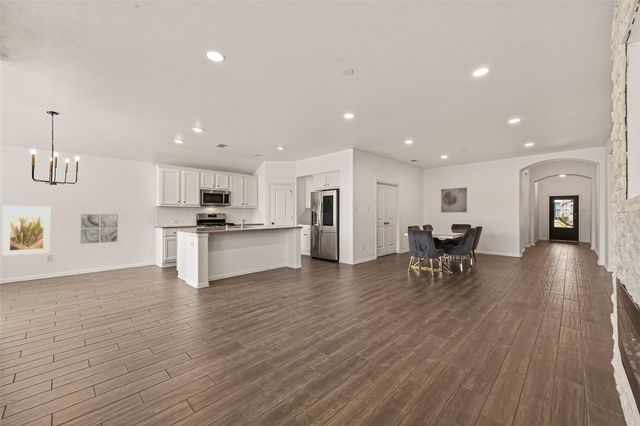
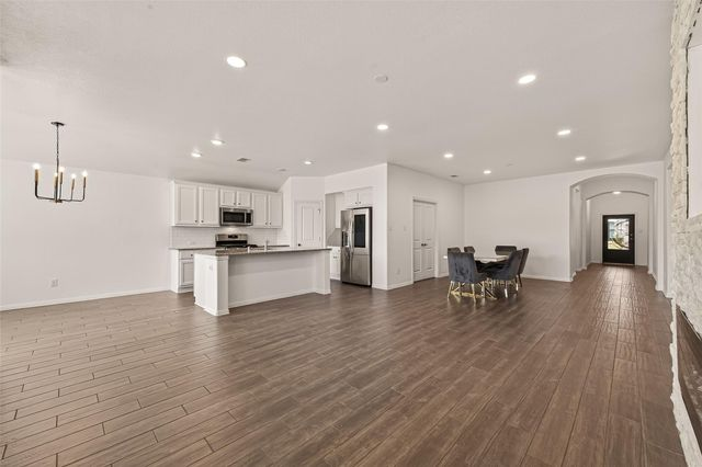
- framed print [1,205,51,257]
- wall art [80,213,119,245]
- wall art [440,187,468,213]
